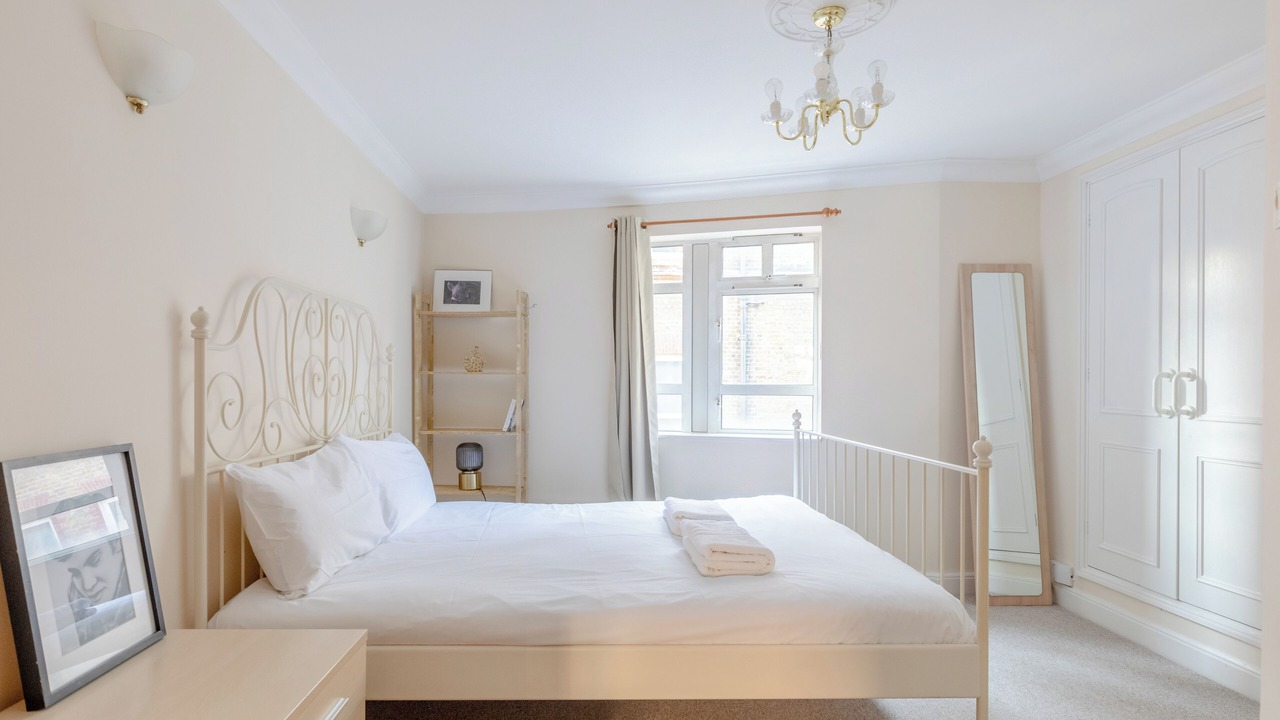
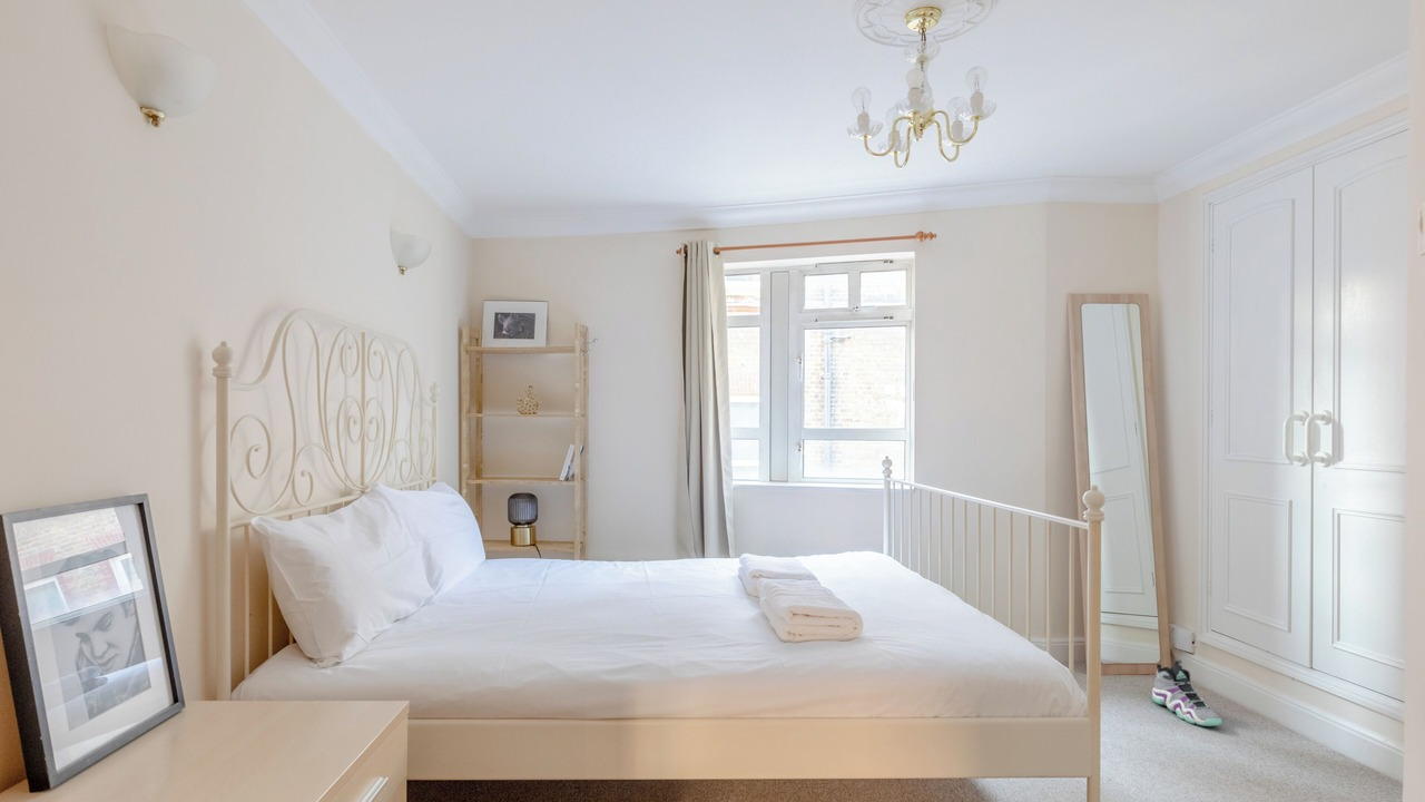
+ sneaker [1151,658,1222,727]
